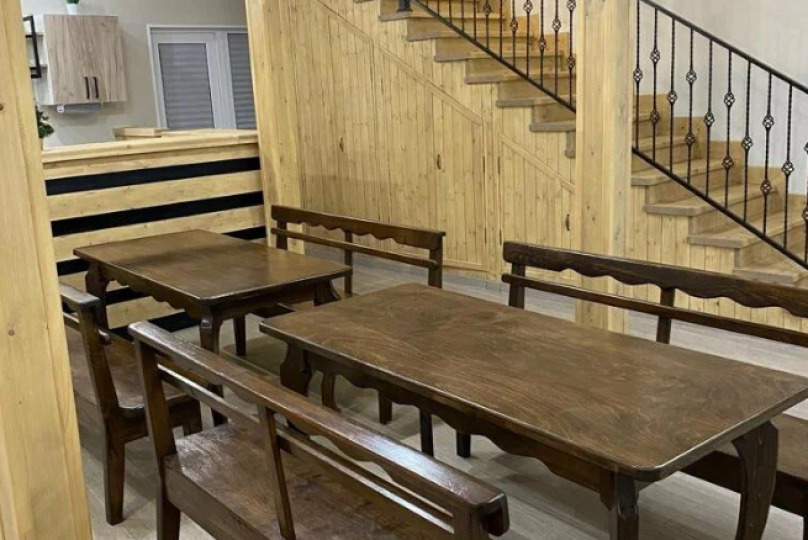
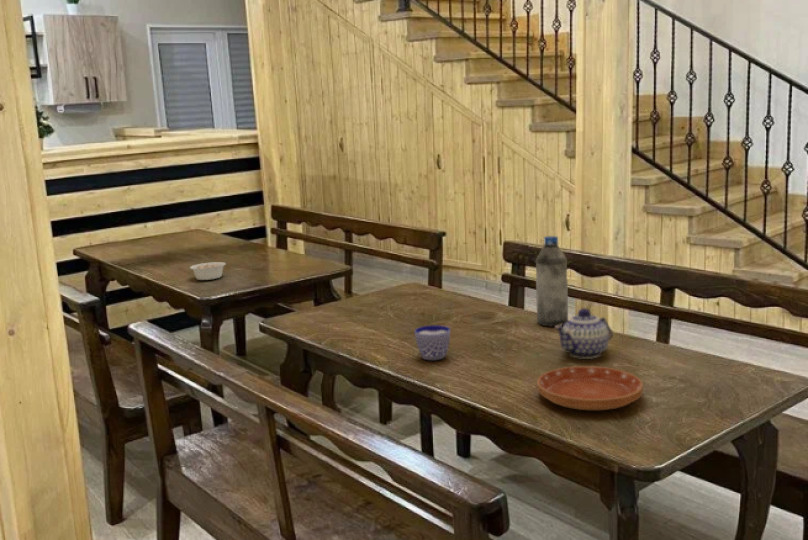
+ legume [189,261,230,281]
+ saucer [536,365,644,411]
+ teapot [553,307,614,360]
+ water bottle [535,235,569,327]
+ cup [414,324,451,361]
